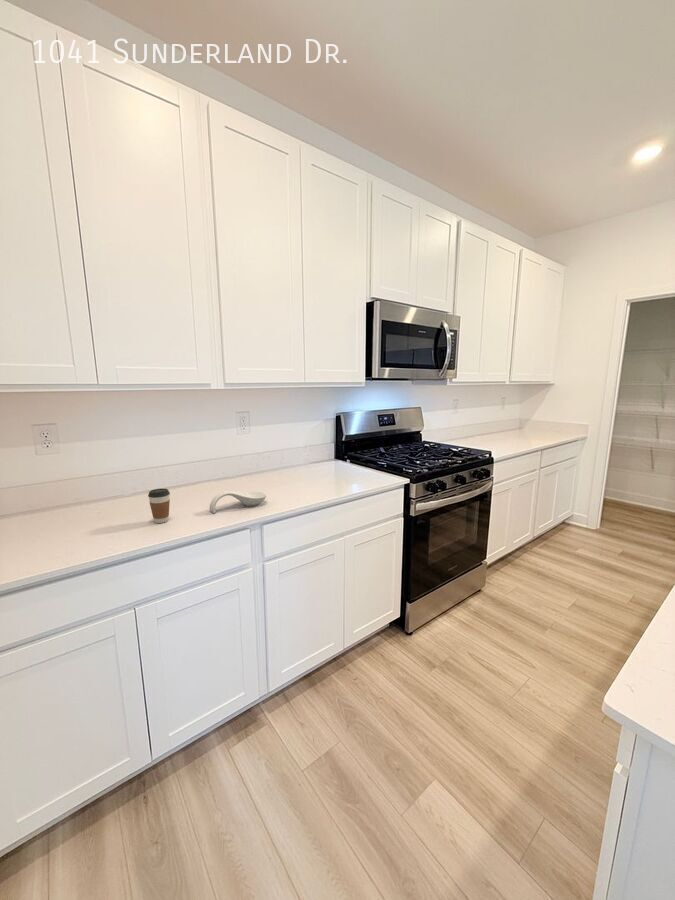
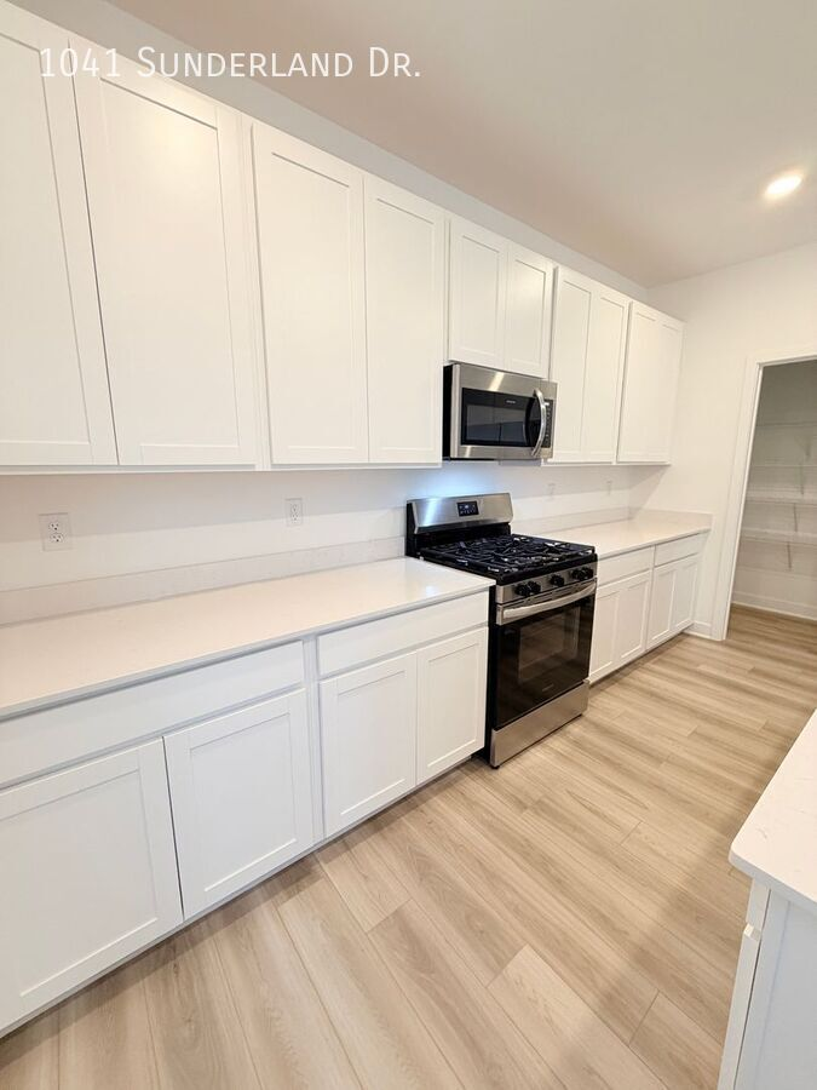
- coffee cup [147,488,171,524]
- spoon rest [208,490,267,514]
